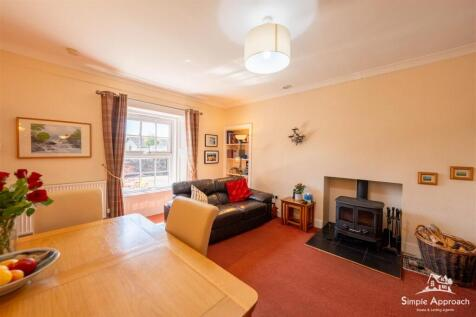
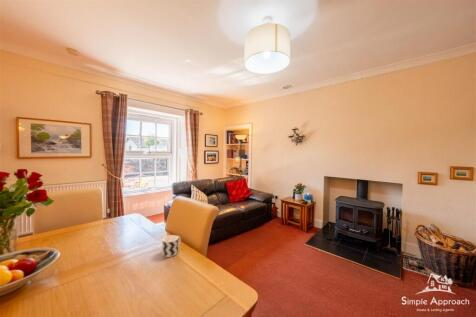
+ cup [161,234,182,258]
